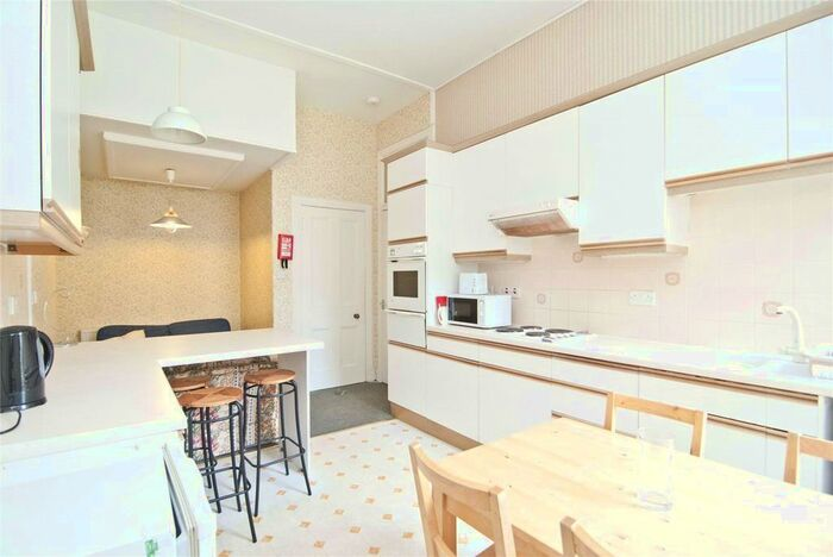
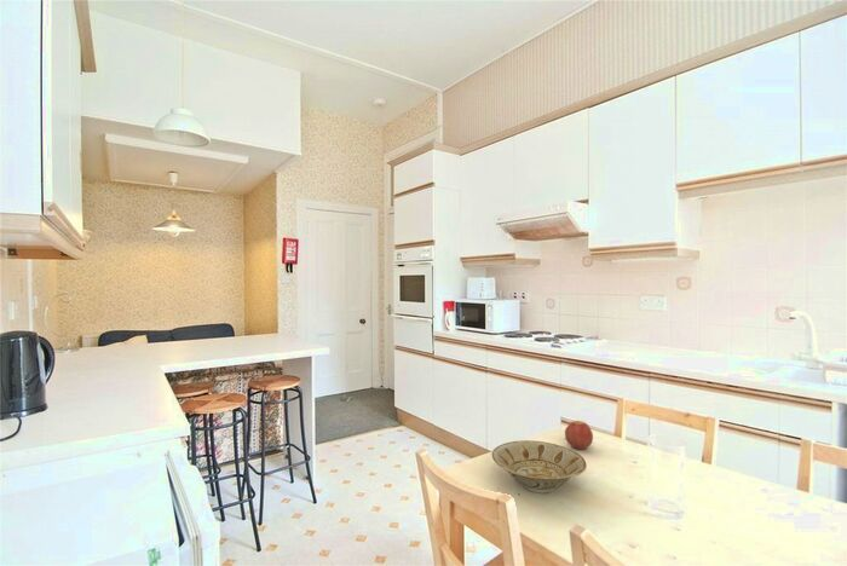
+ apple [564,420,594,450]
+ bowl [491,439,588,495]
